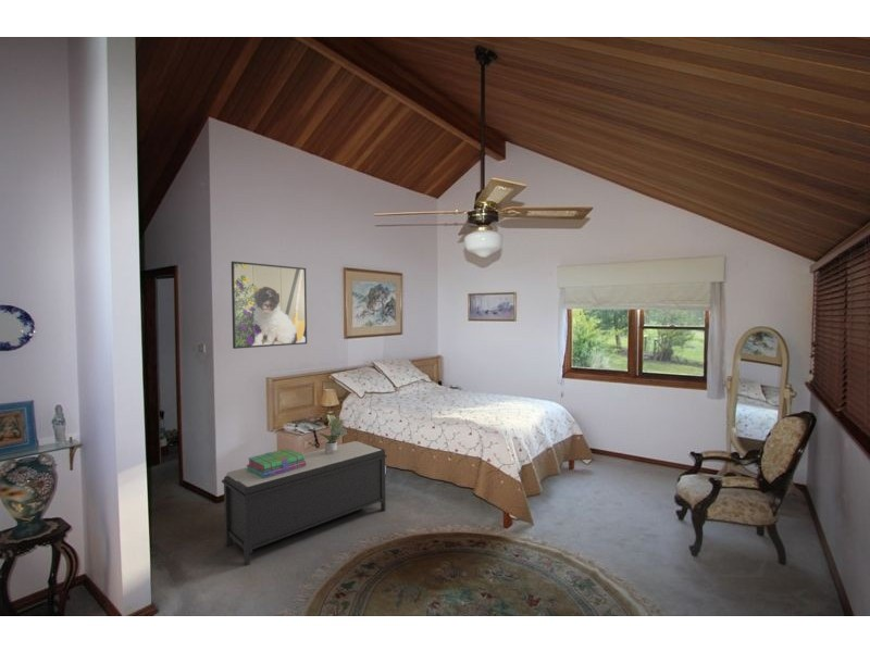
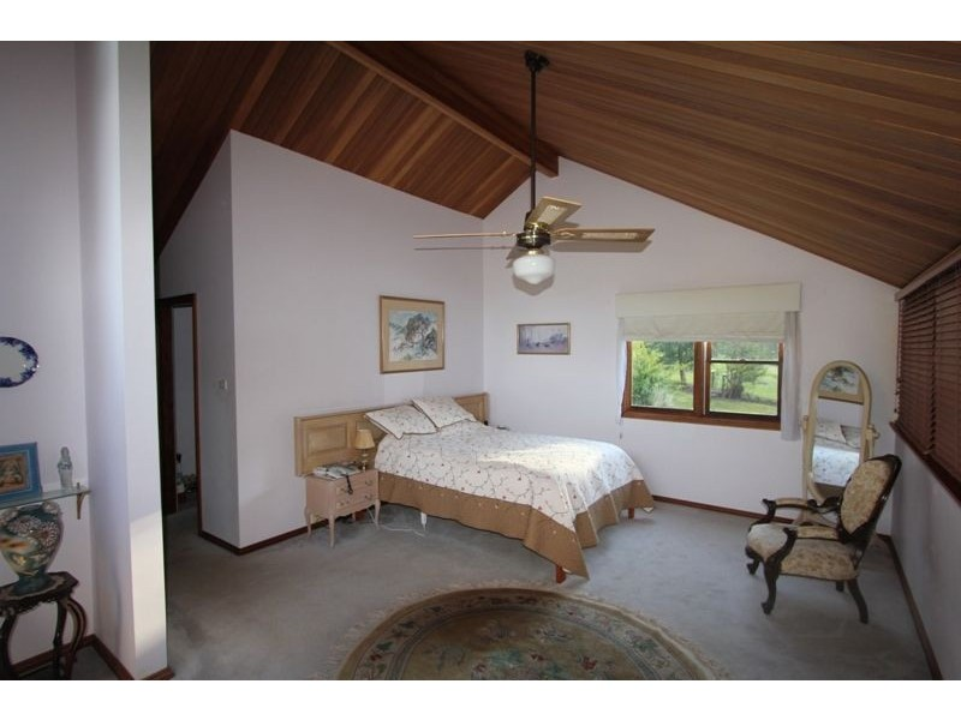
- bench [221,440,388,566]
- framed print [231,260,308,350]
- potted plant [315,414,347,454]
- stack of books [245,448,306,478]
